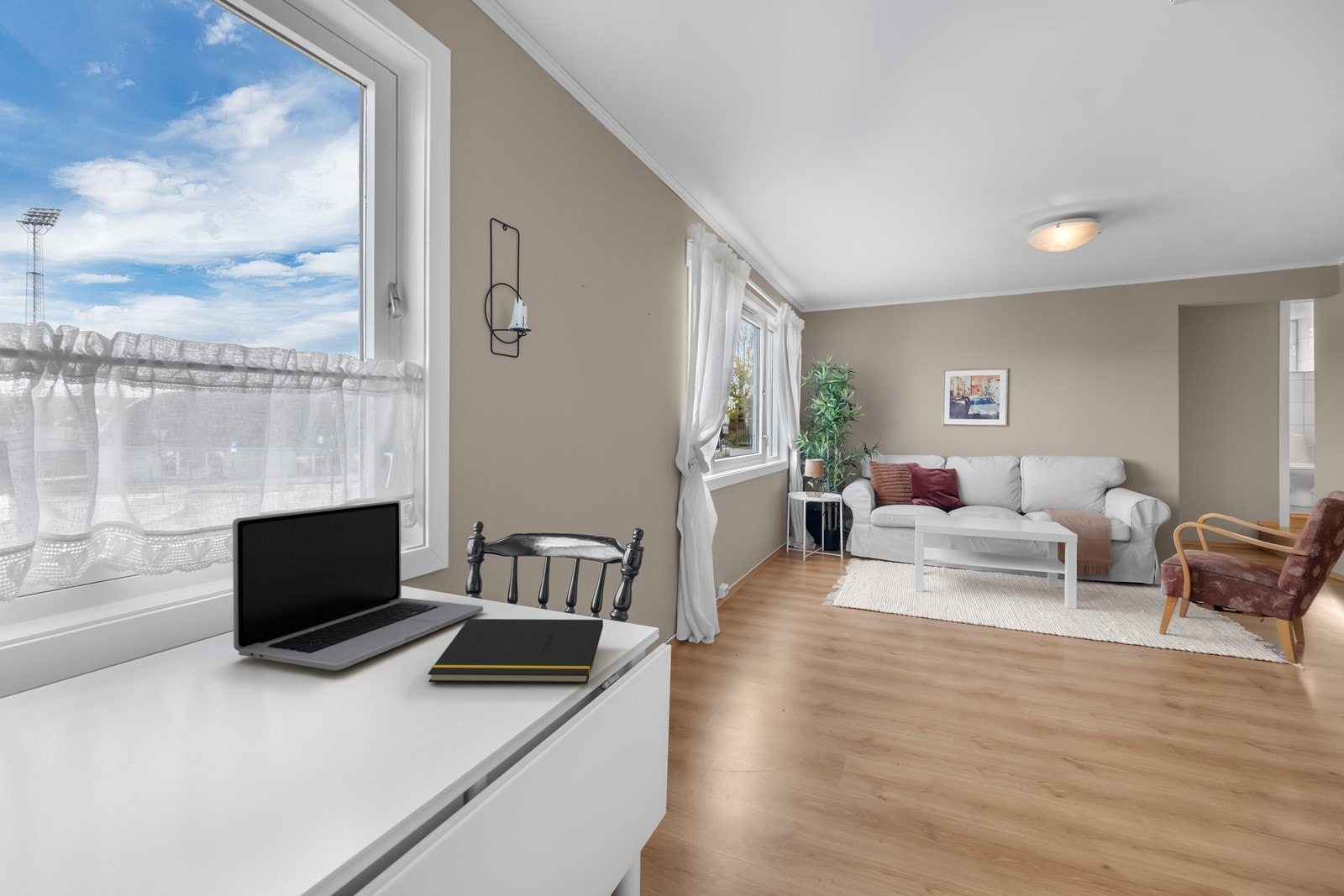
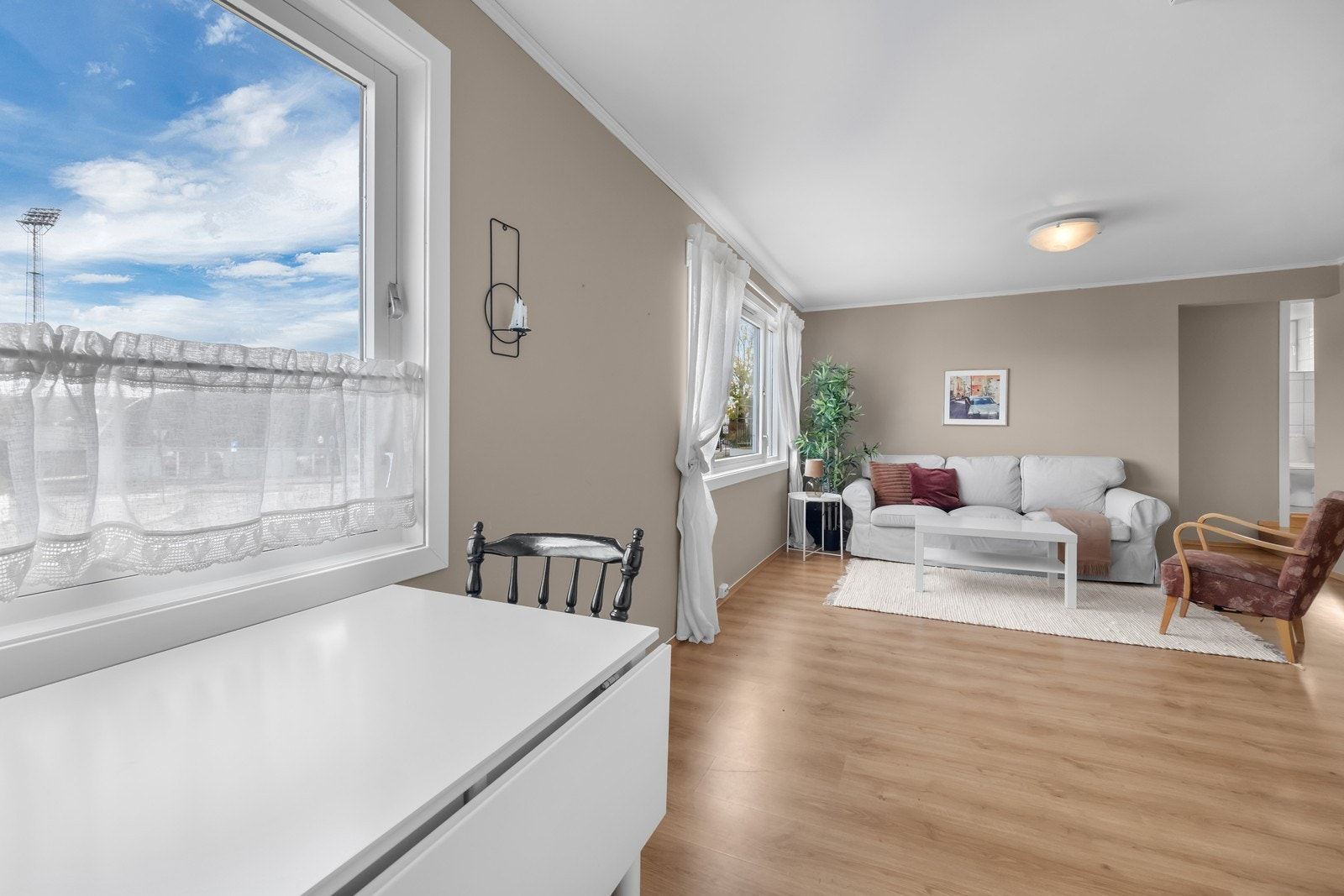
- notepad [427,618,604,684]
- laptop [232,500,484,671]
